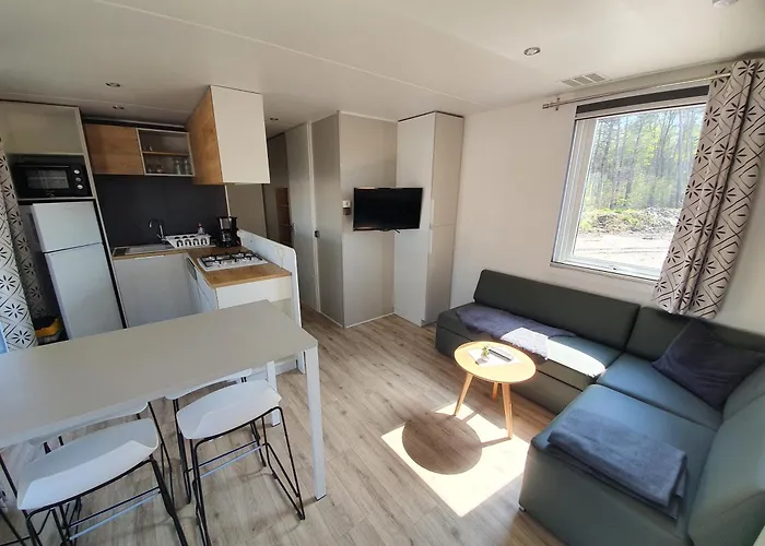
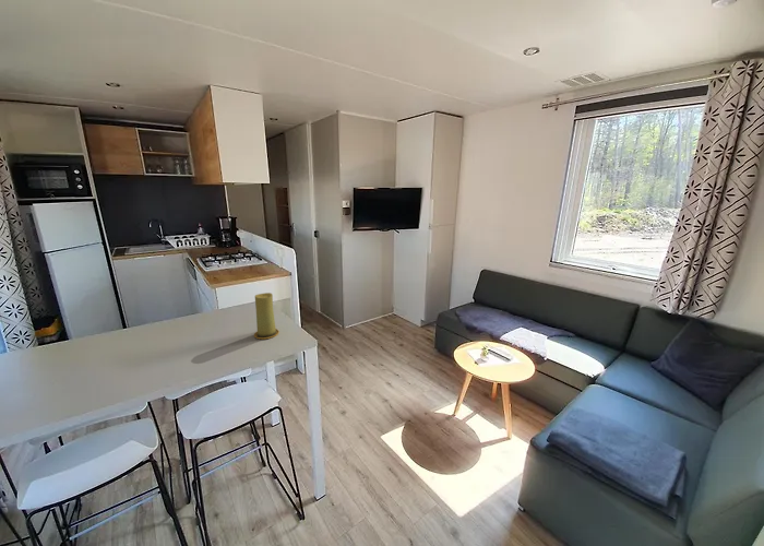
+ candle [253,292,280,340]
